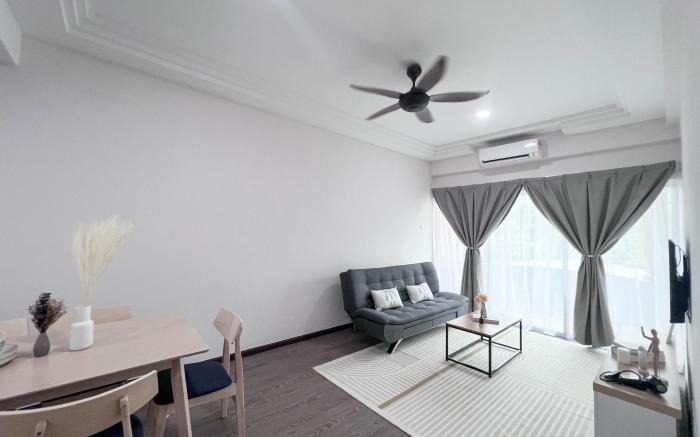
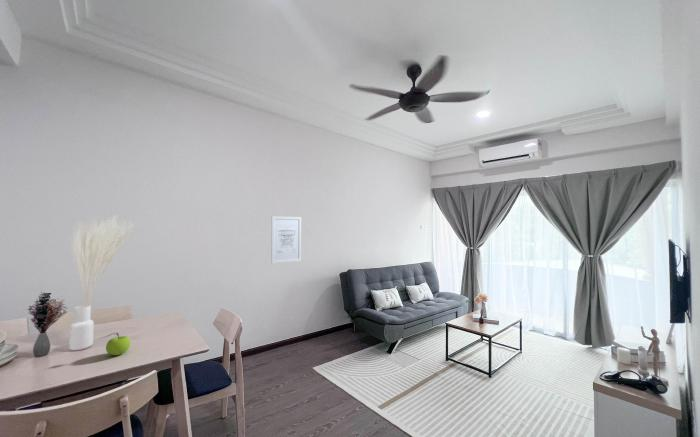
+ wall art [270,215,302,264]
+ fruit [98,331,132,356]
